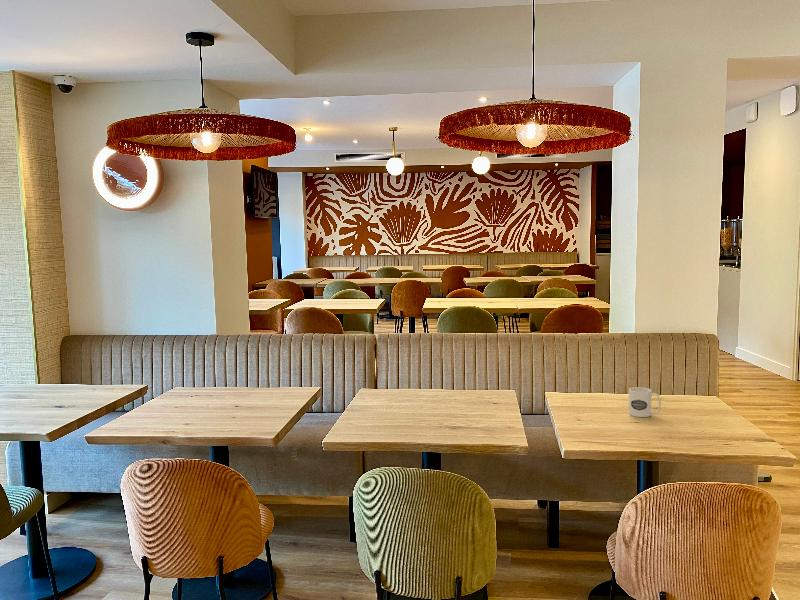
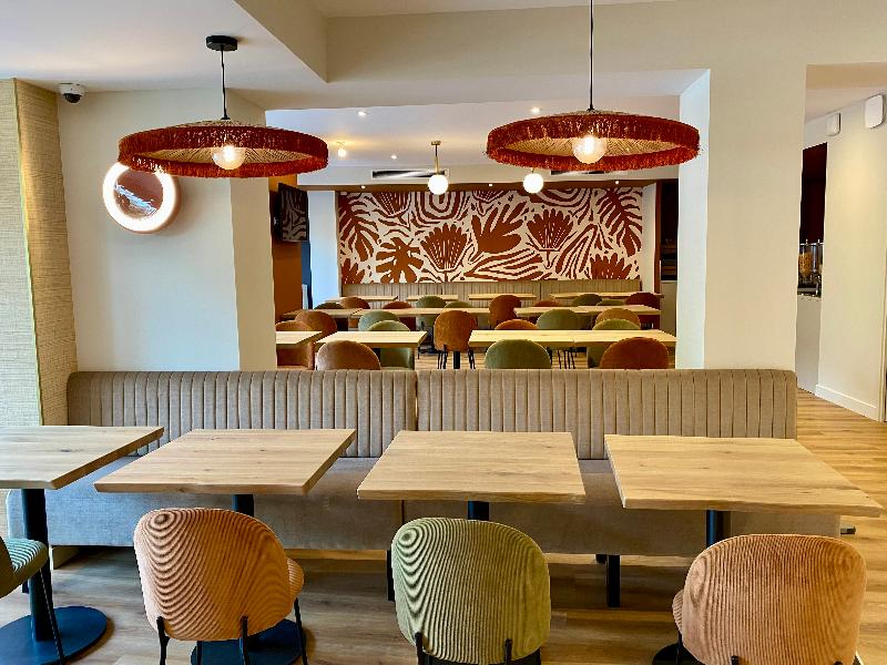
- mug [628,386,662,418]
